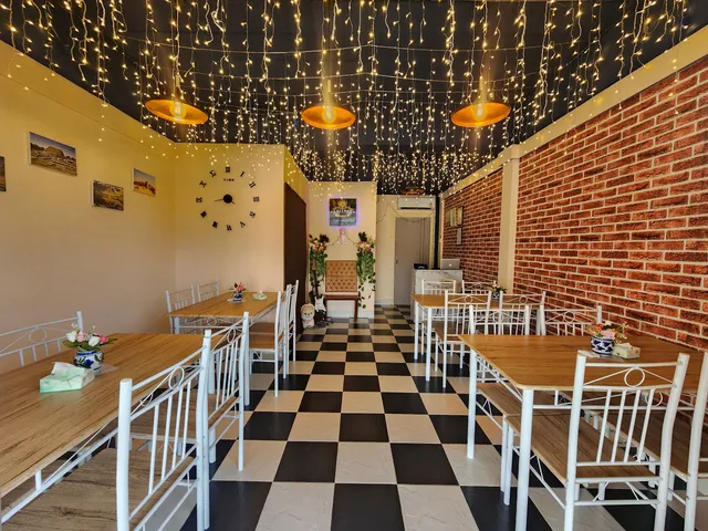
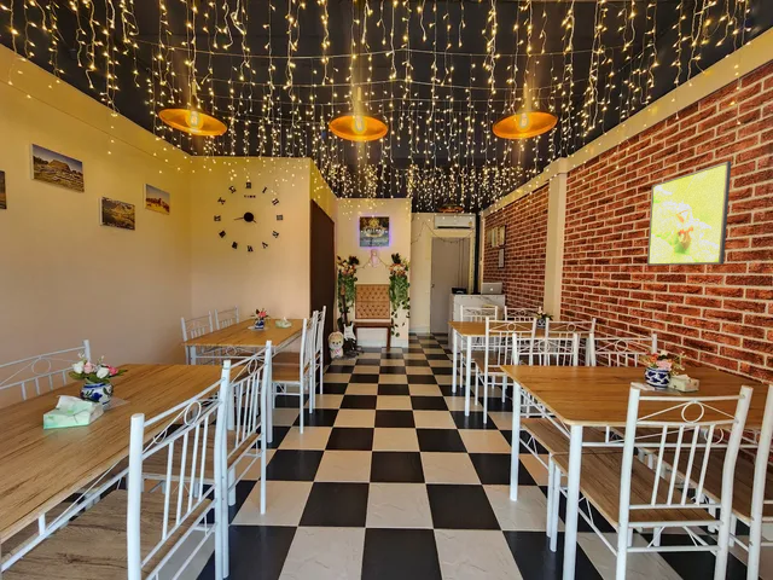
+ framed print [646,161,732,267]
